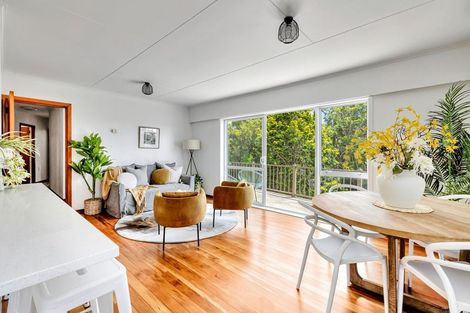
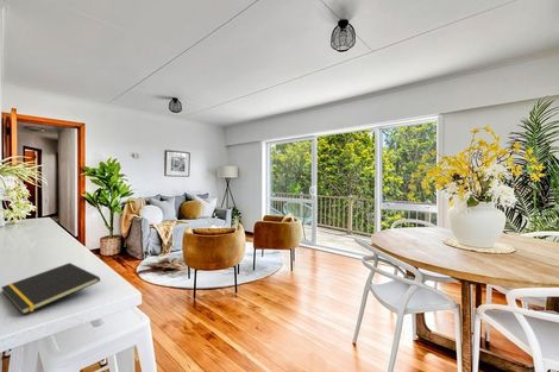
+ notepad [0,261,101,316]
